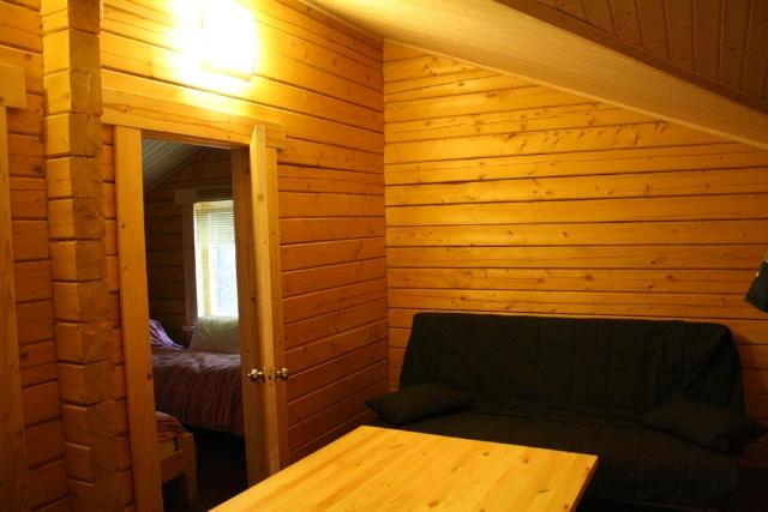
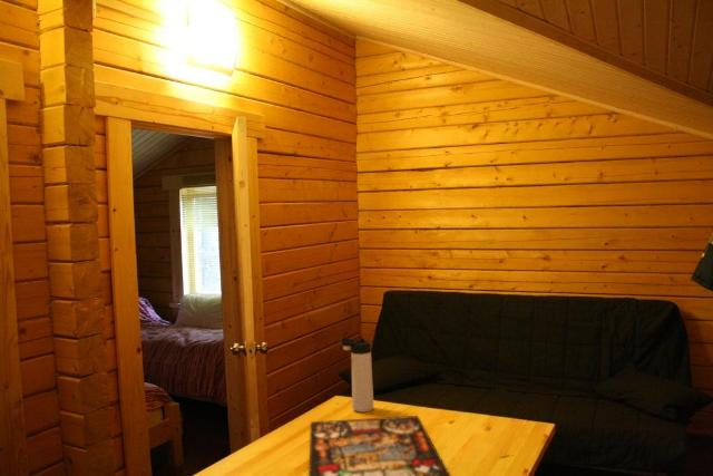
+ stained glass panel [307,415,451,476]
+ thermos bottle [339,337,374,414]
